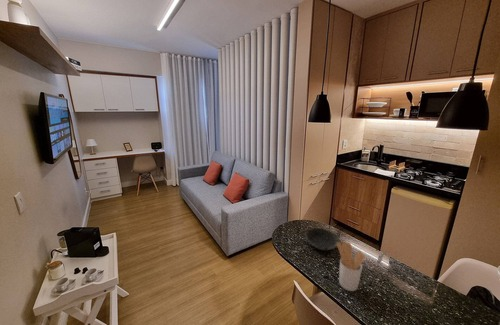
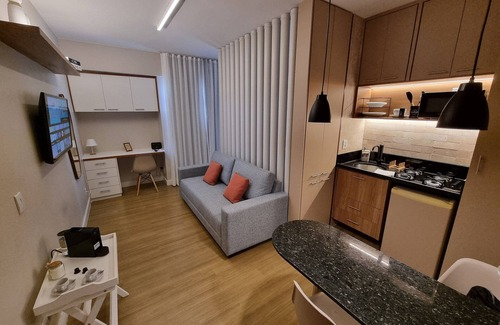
- bowl [304,227,341,251]
- utensil holder [337,241,366,292]
